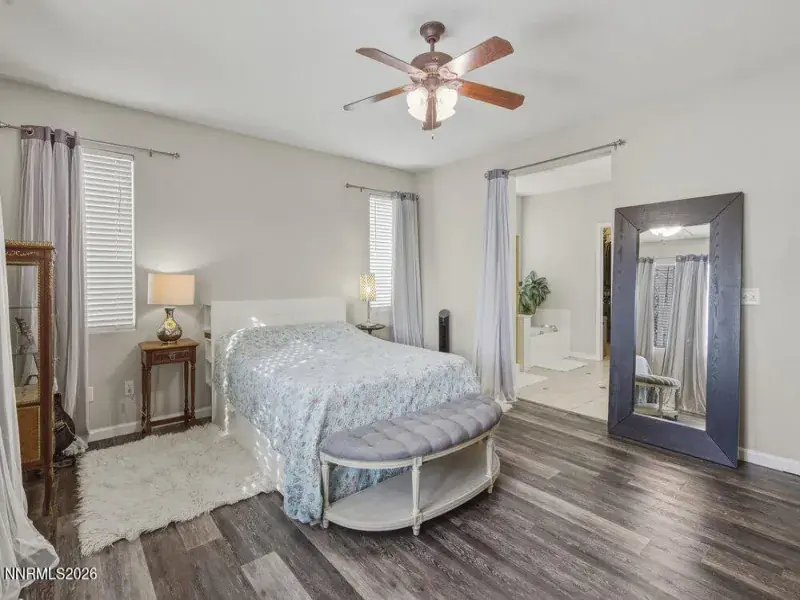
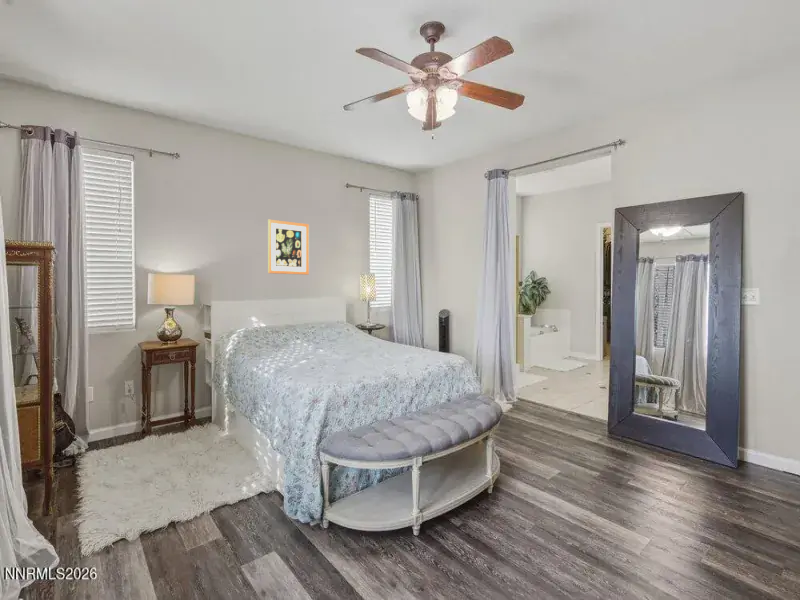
+ wall art [267,219,310,276]
